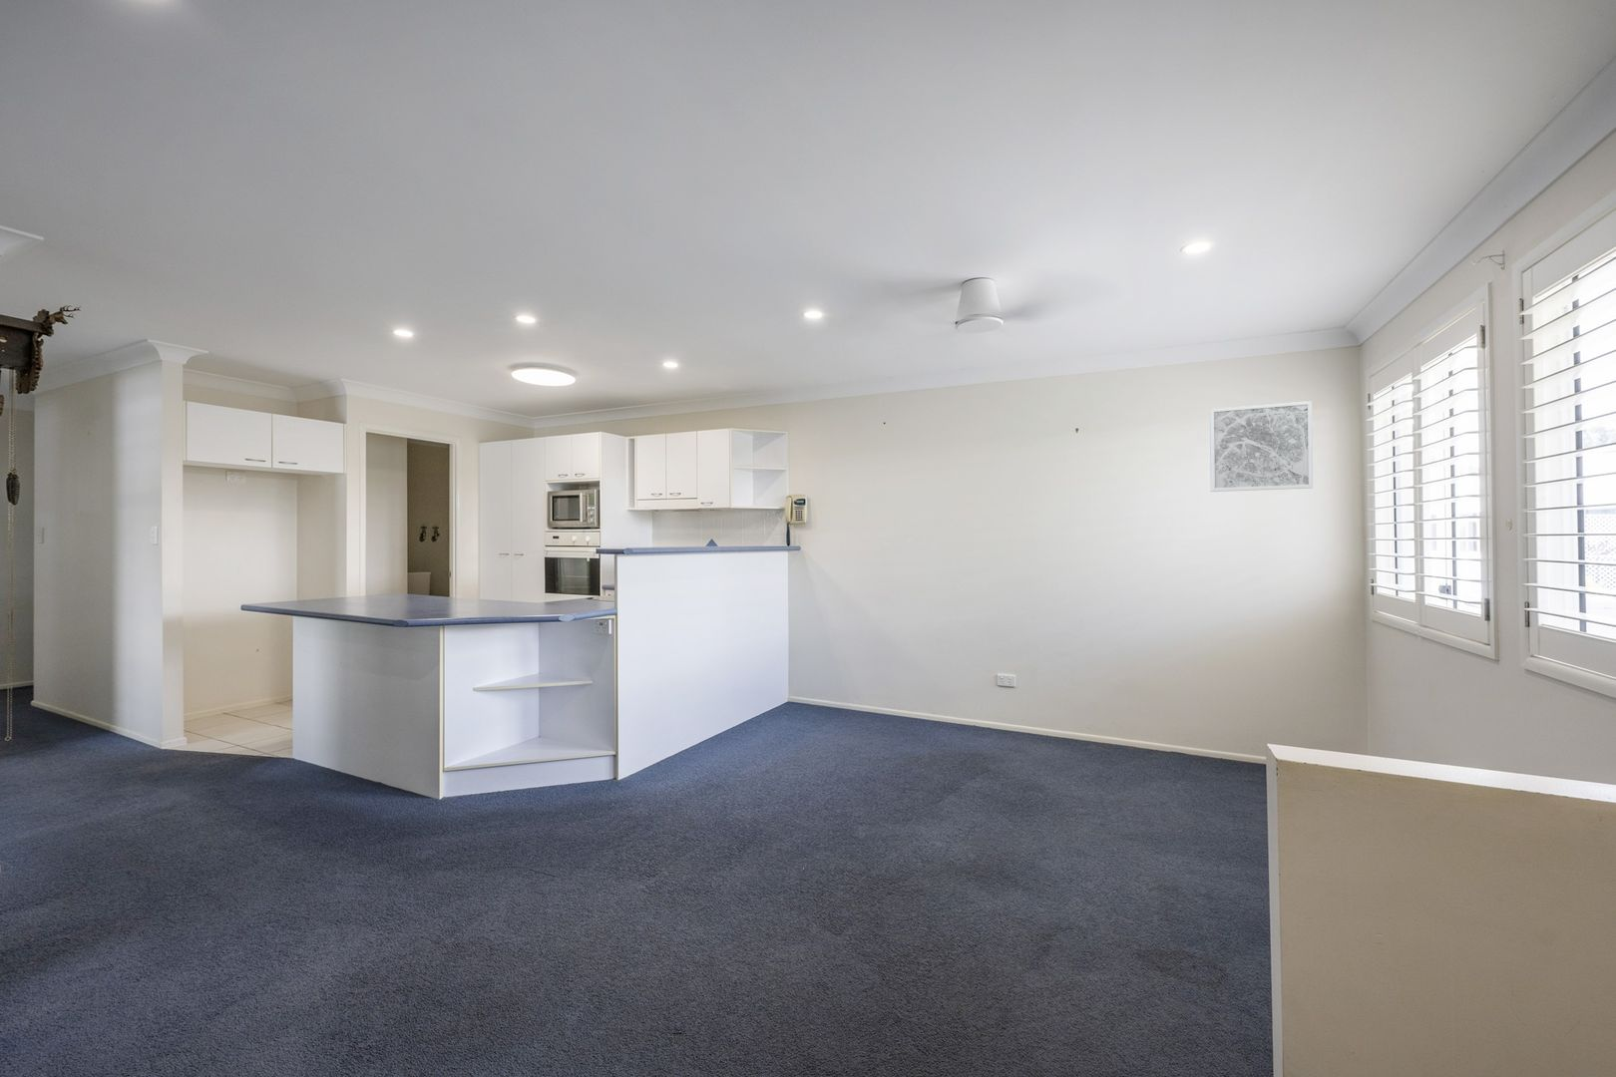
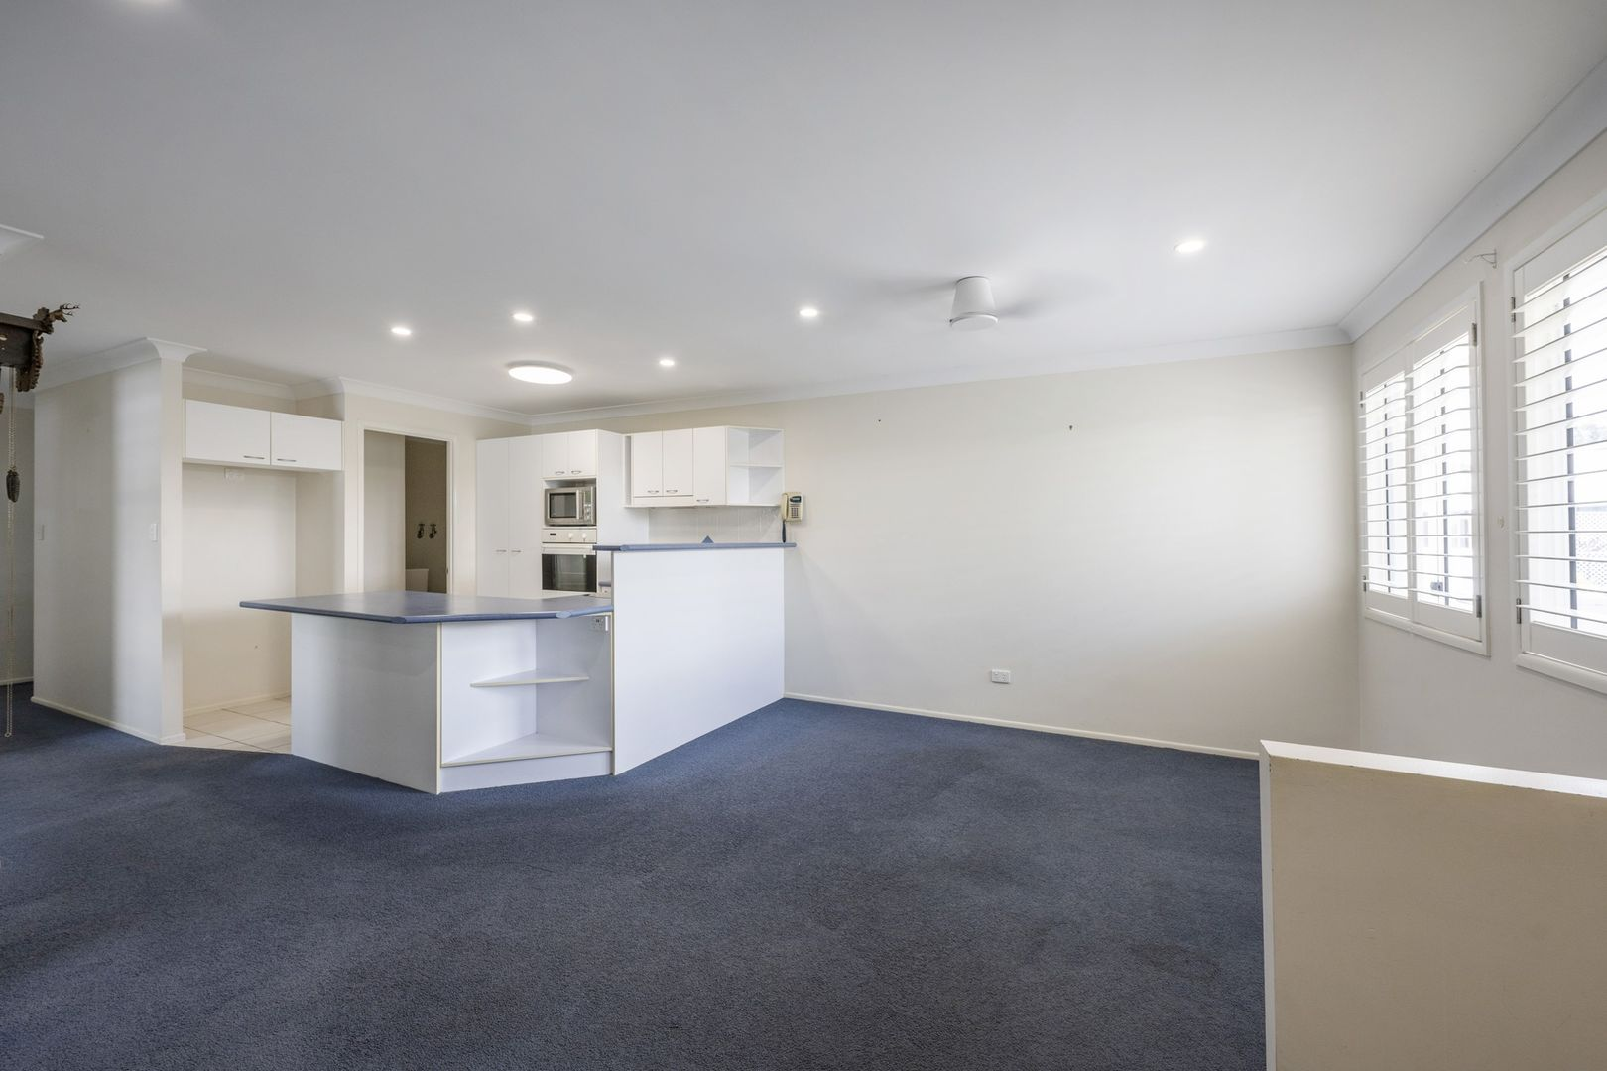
- wall art [1210,400,1314,493]
